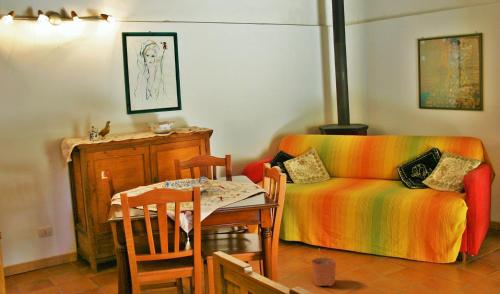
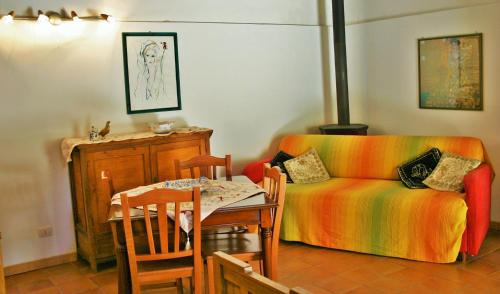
- plant pot [310,248,337,287]
